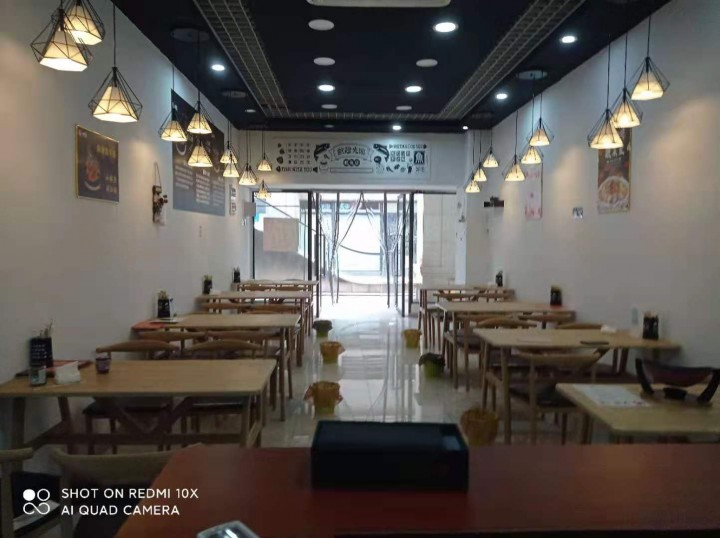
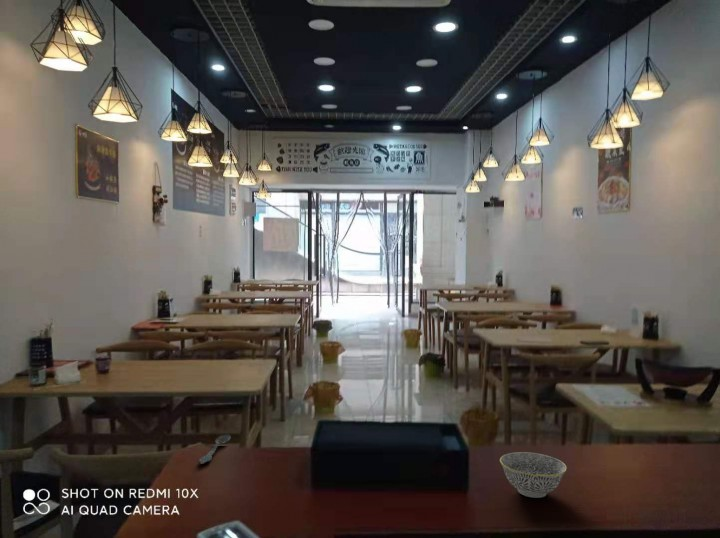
+ bowl [499,451,568,499]
+ spoon [198,433,232,465]
